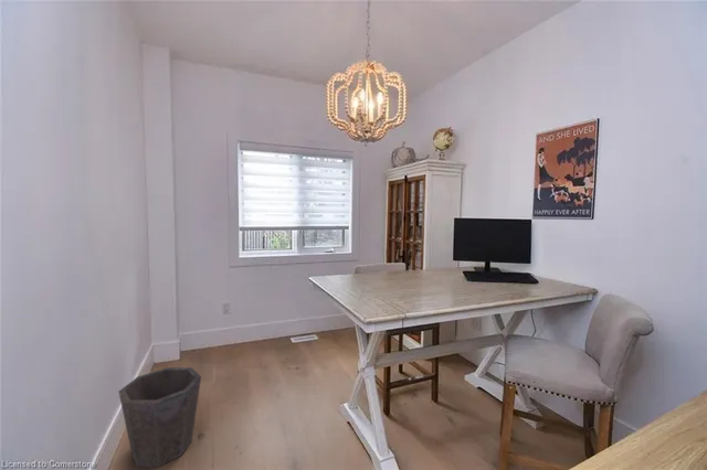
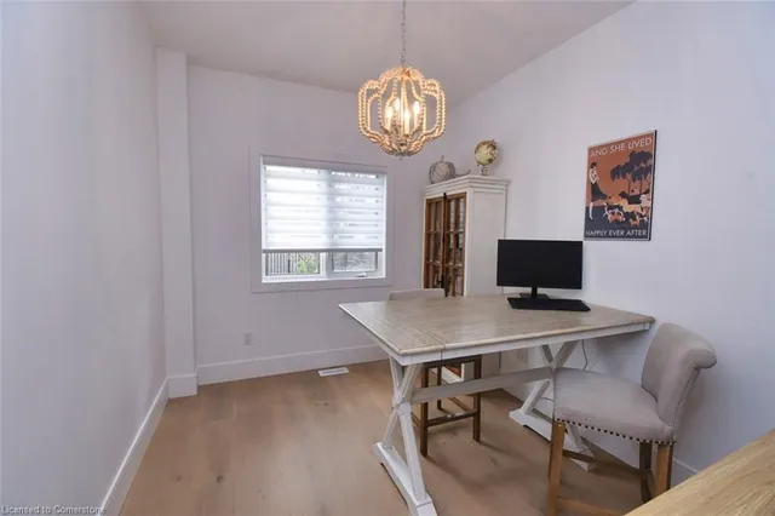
- waste bin [117,366,202,468]
